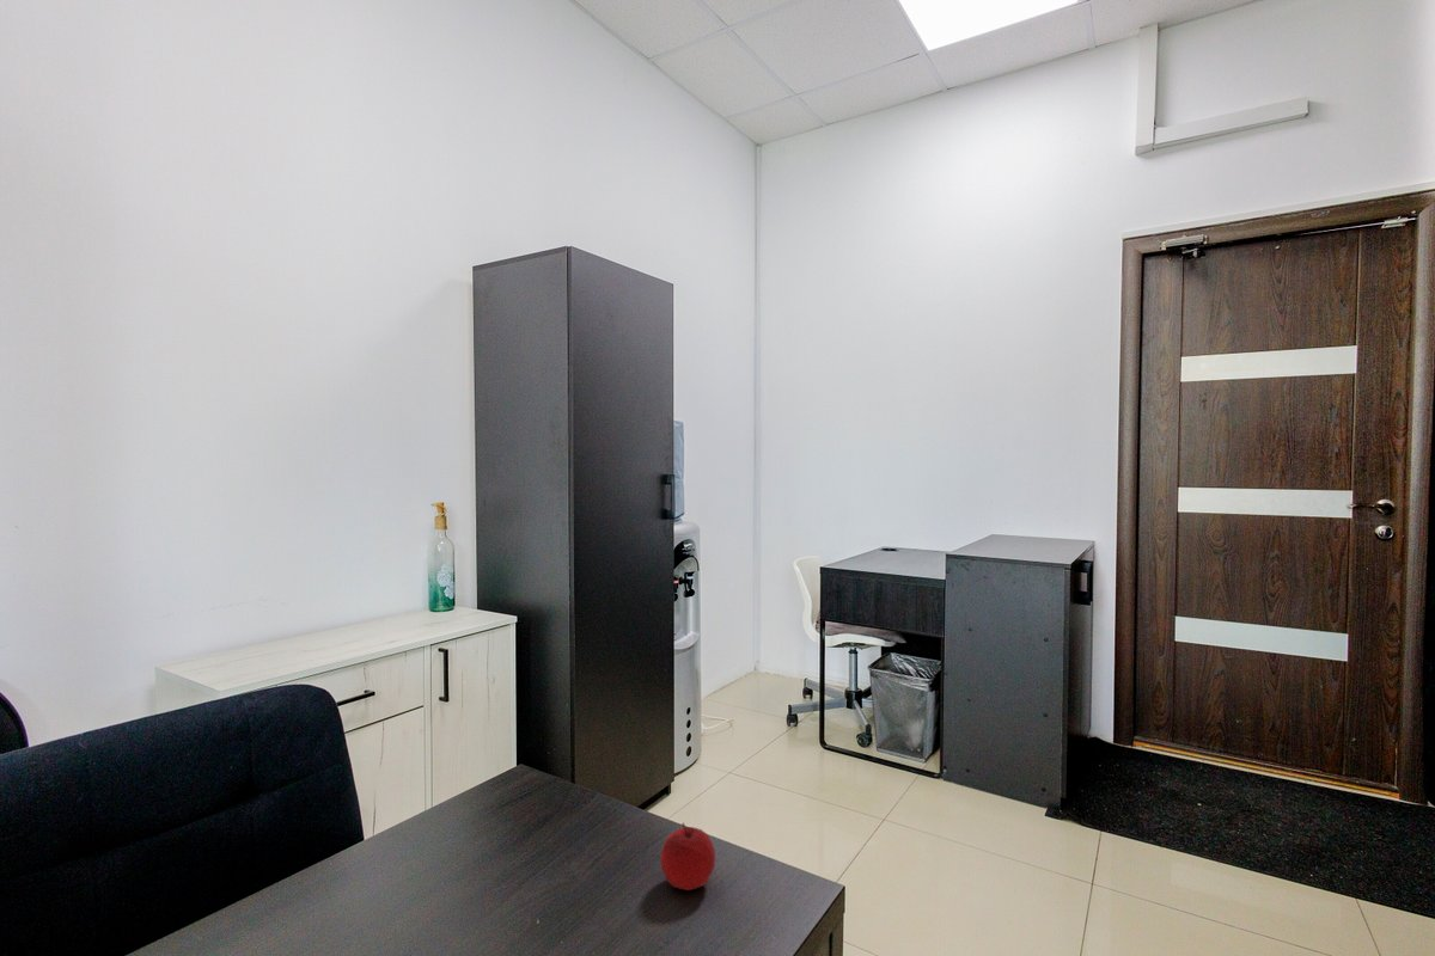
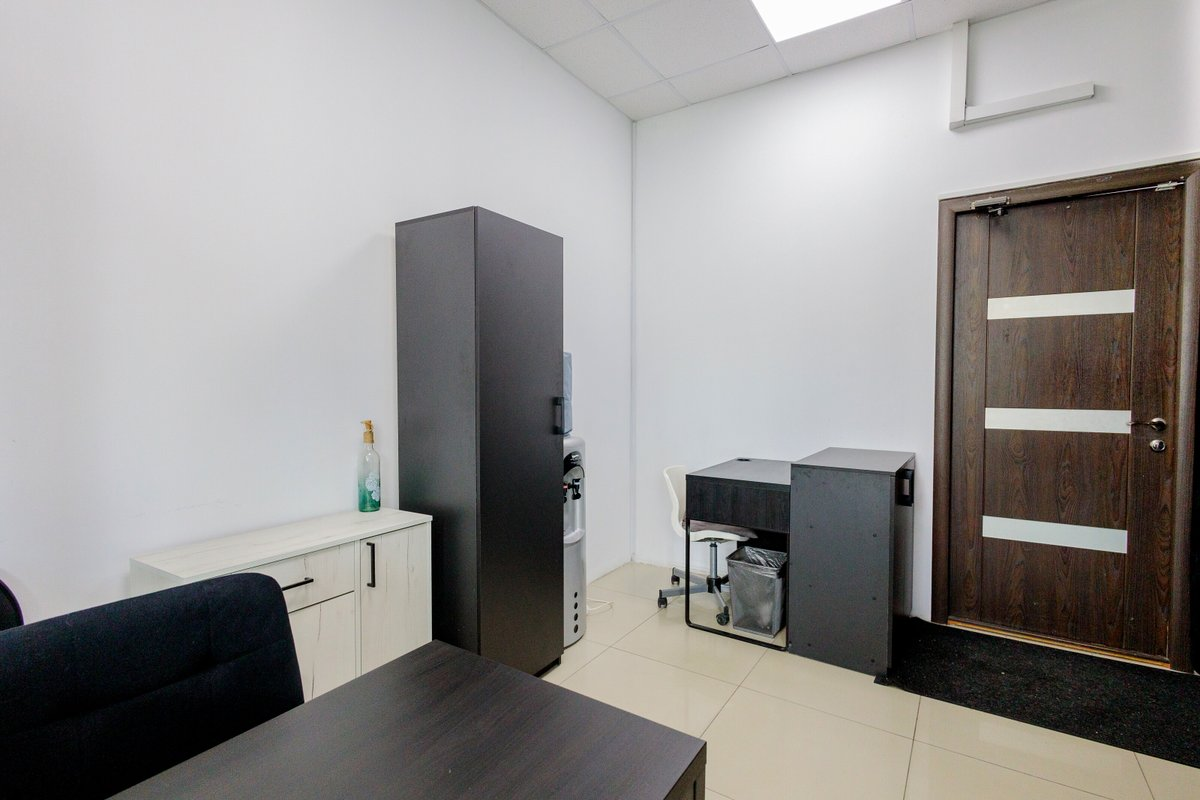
- apple [659,822,716,891]
